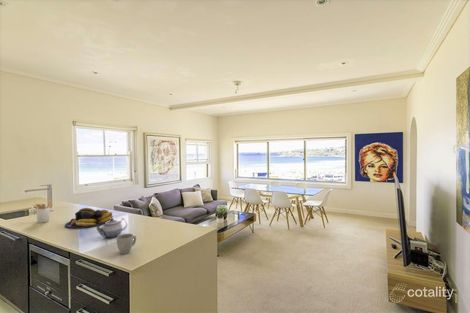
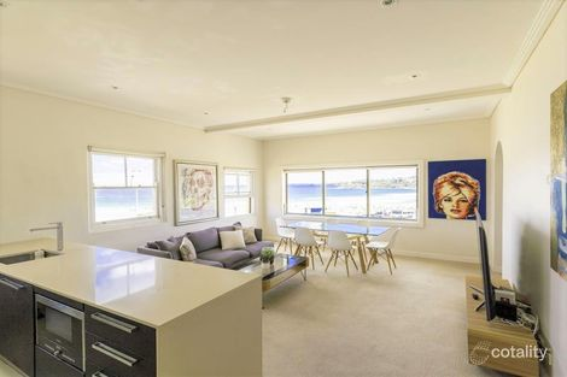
- teapot [95,217,128,239]
- fruit bowl [64,207,114,229]
- mug [116,233,137,255]
- utensil holder [32,200,53,224]
